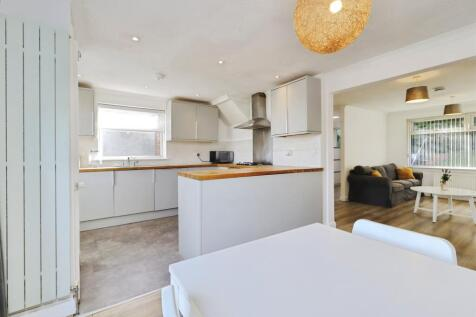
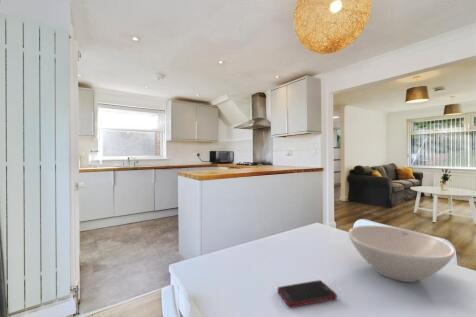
+ bowl [347,225,456,283]
+ cell phone [277,279,338,308]
